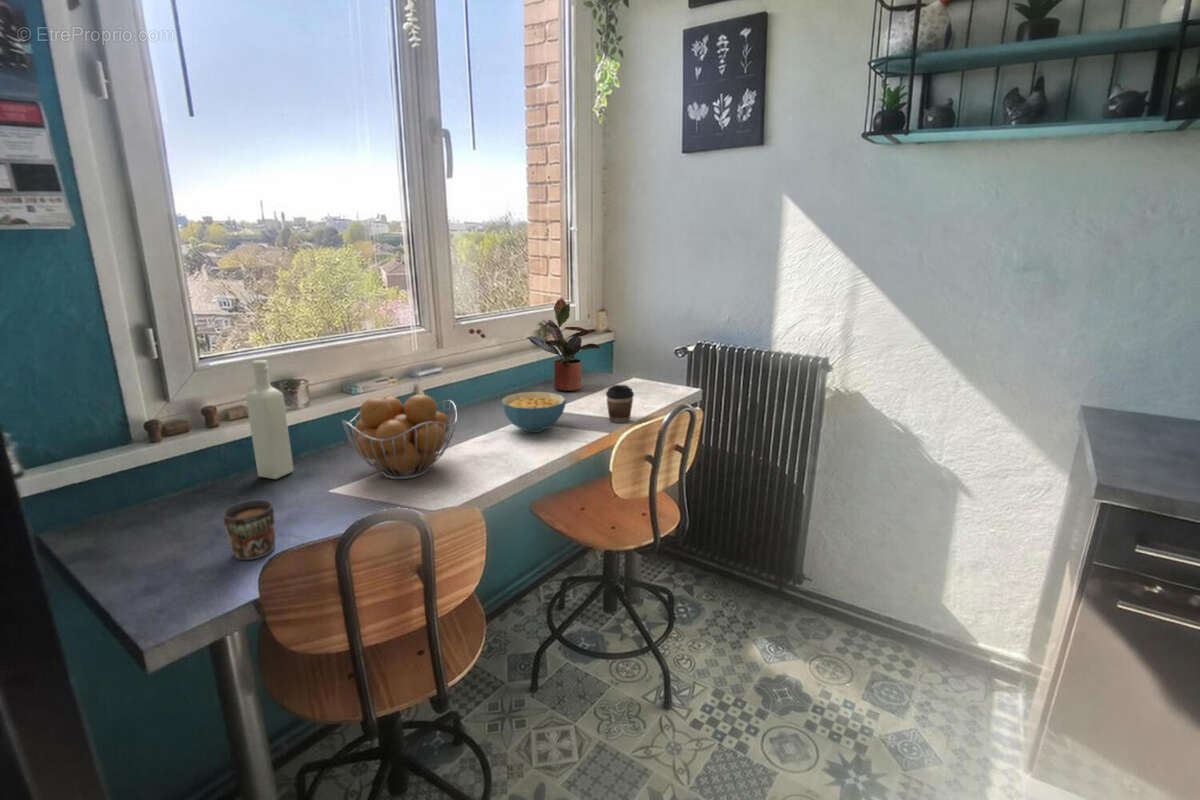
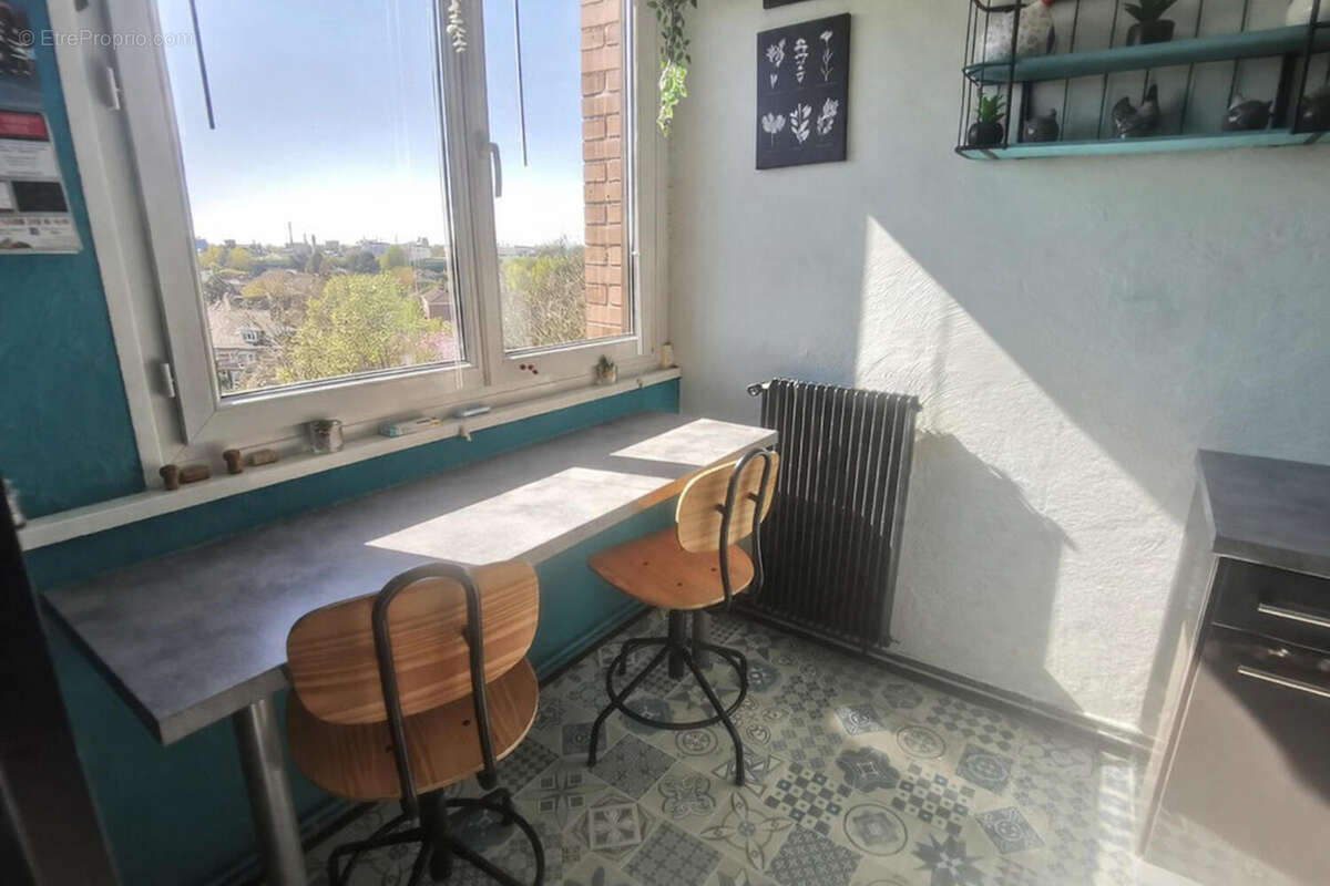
- potted plant [526,297,602,392]
- fruit basket [341,393,458,480]
- mug [222,499,276,561]
- cereal bowl [500,391,567,433]
- bottle [245,359,295,480]
- coffee cup [605,384,635,424]
